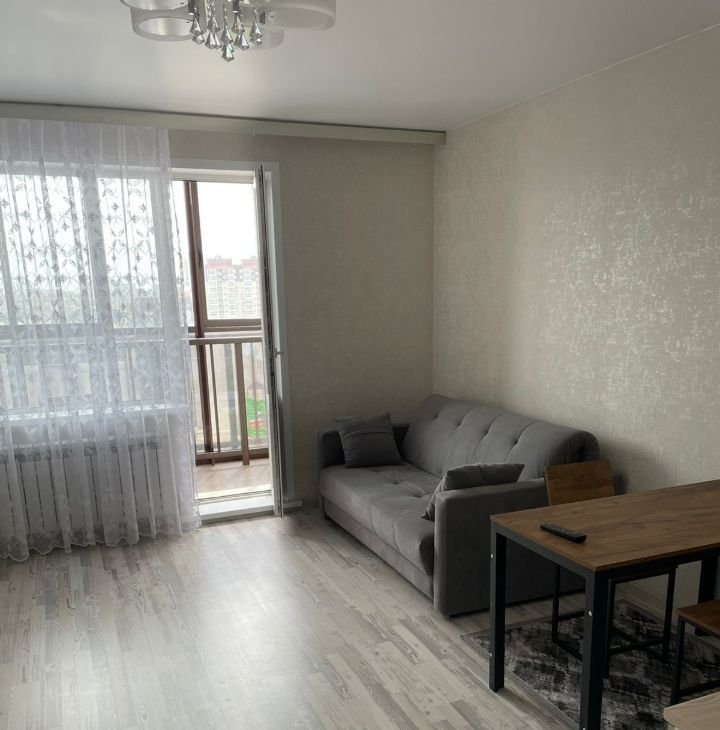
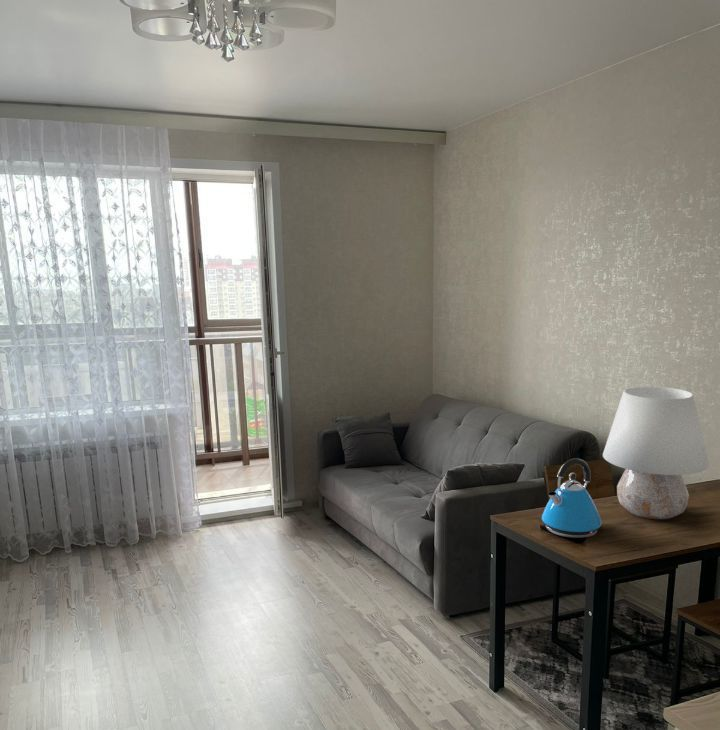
+ table lamp [602,385,710,520]
+ kettle [541,457,603,539]
